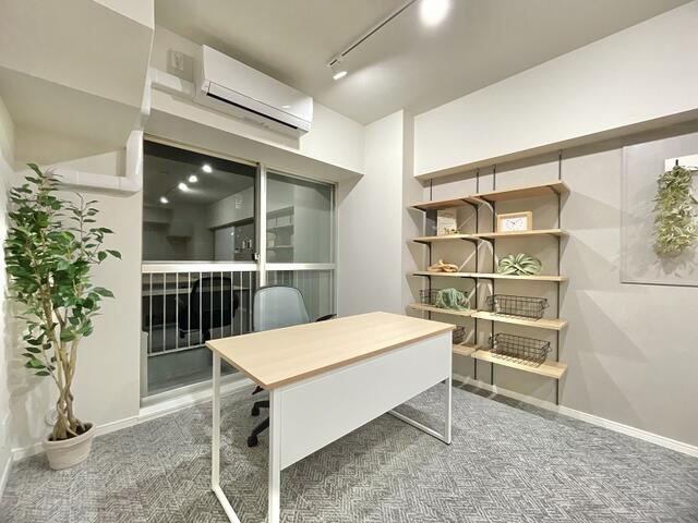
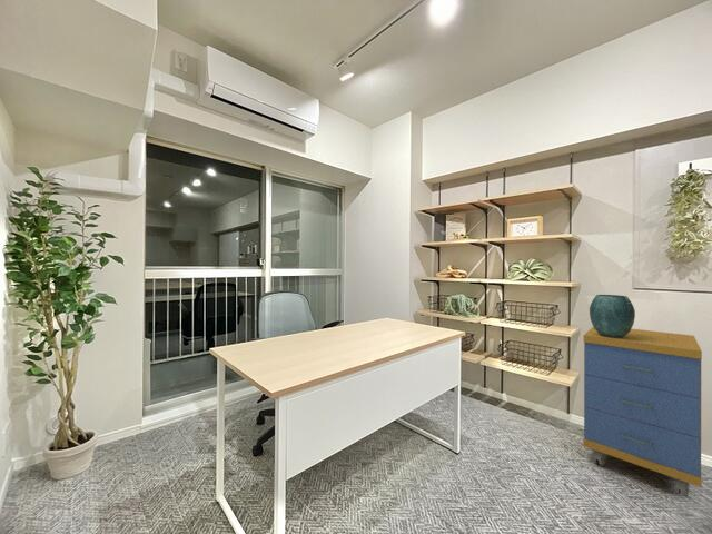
+ storage cabinet [582,326,703,498]
+ vase [589,294,636,338]
